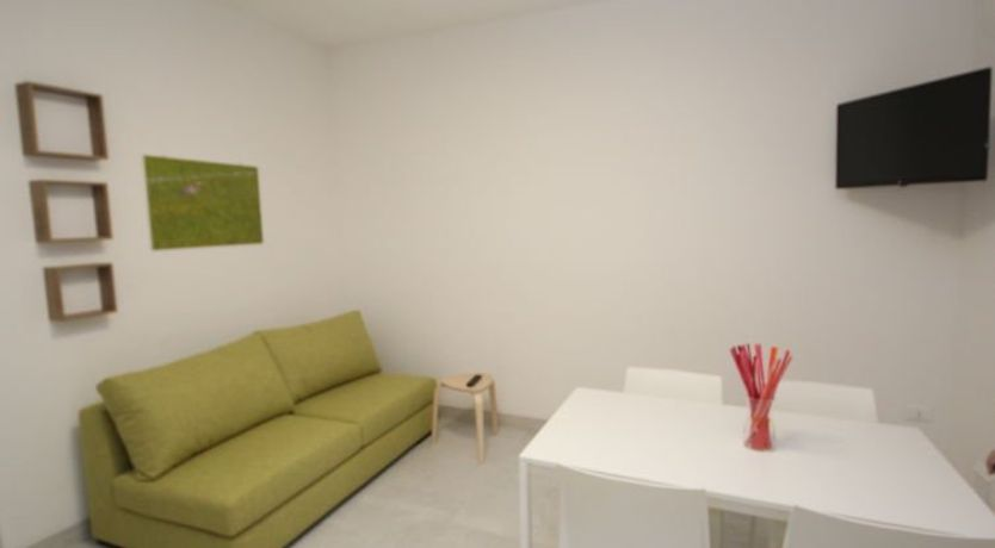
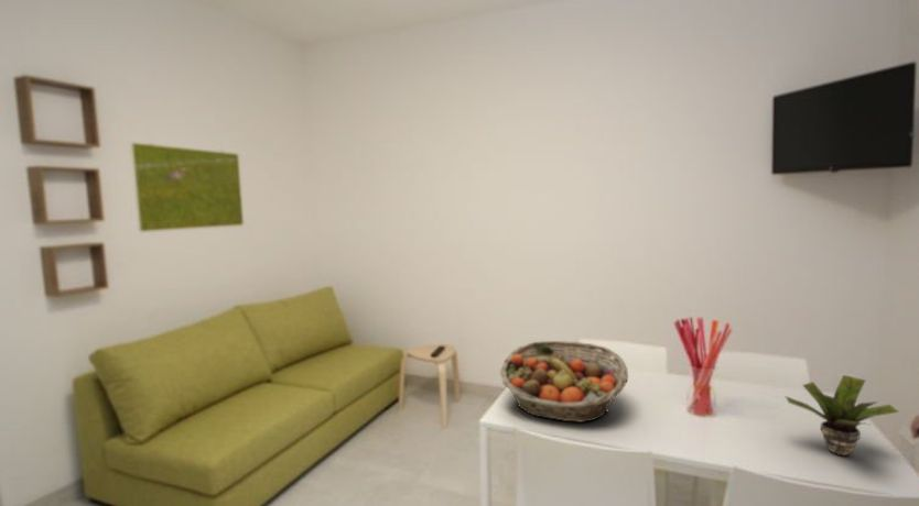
+ potted plant [785,374,900,457]
+ fruit basket [499,340,629,424]
